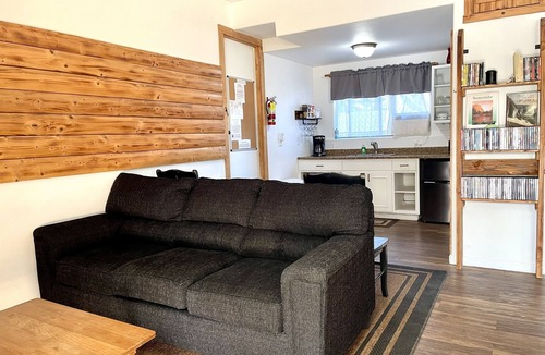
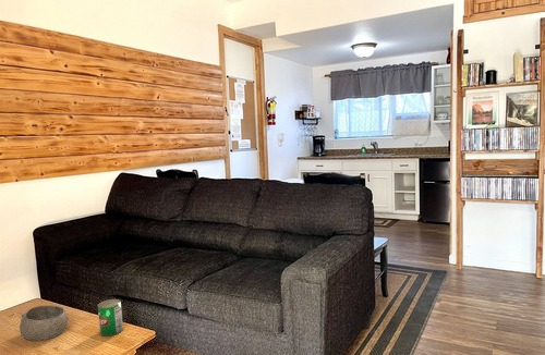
+ bowl [19,304,70,341]
+ can [97,298,124,338]
